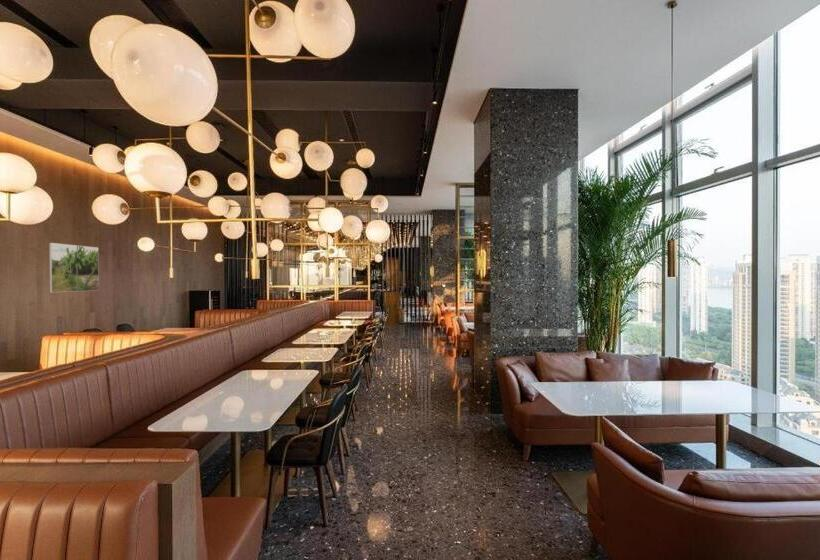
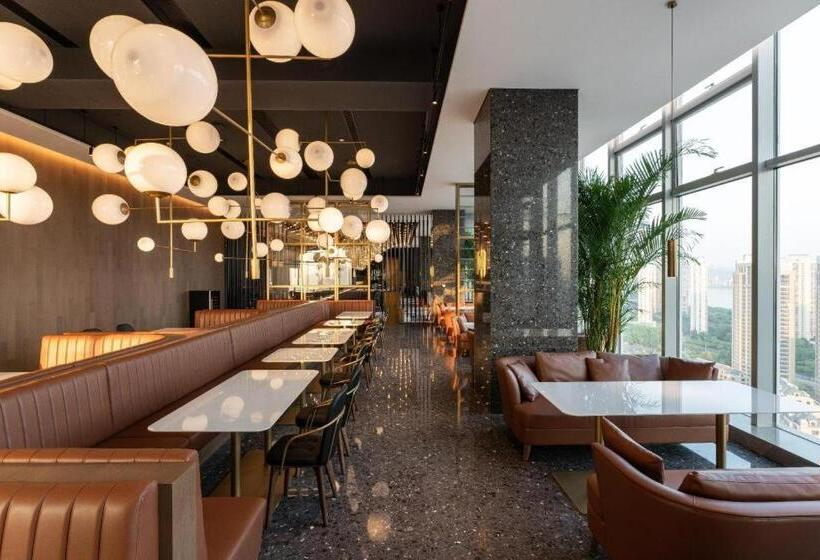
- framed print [48,242,100,294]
